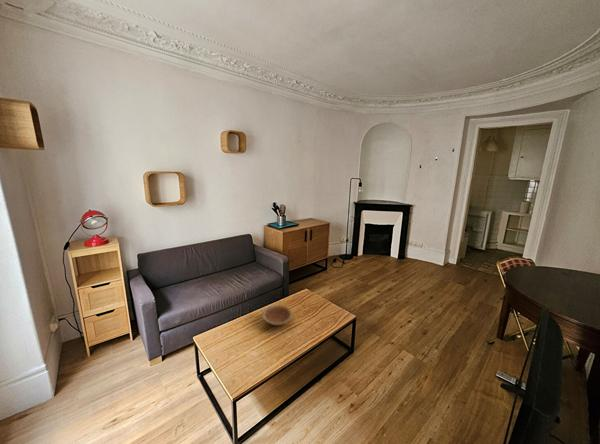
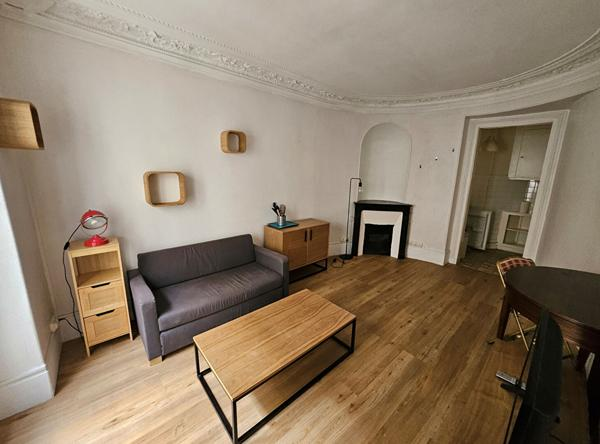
- bowl [261,304,293,327]
